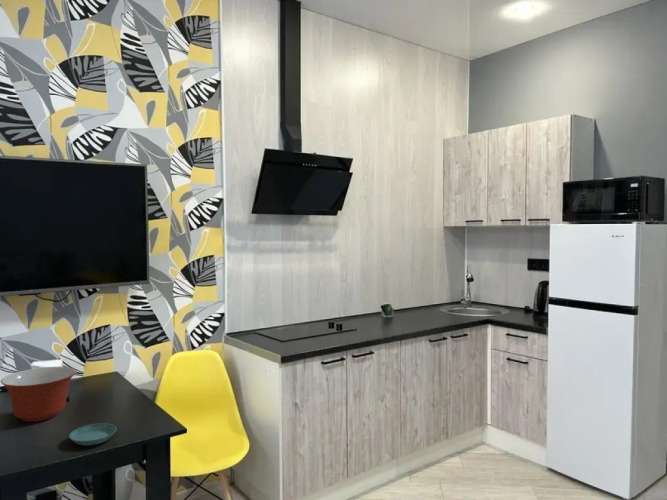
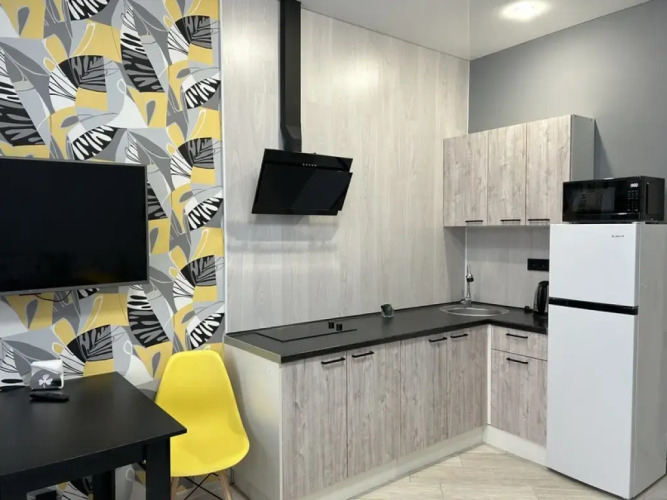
- saucer [68,422,118,446]
- mixing bowl [0,366,77,423]
